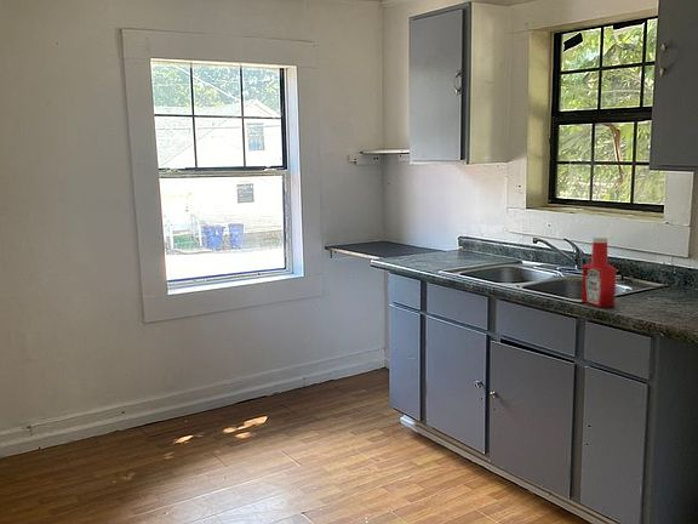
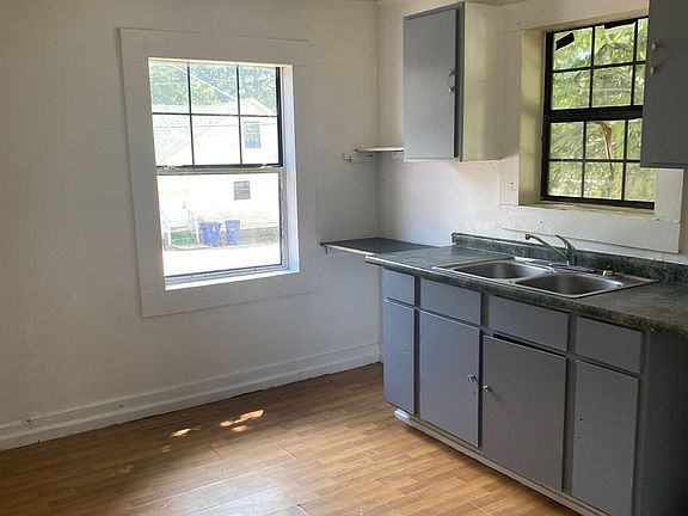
- soap bottle [580,235,617,308]
